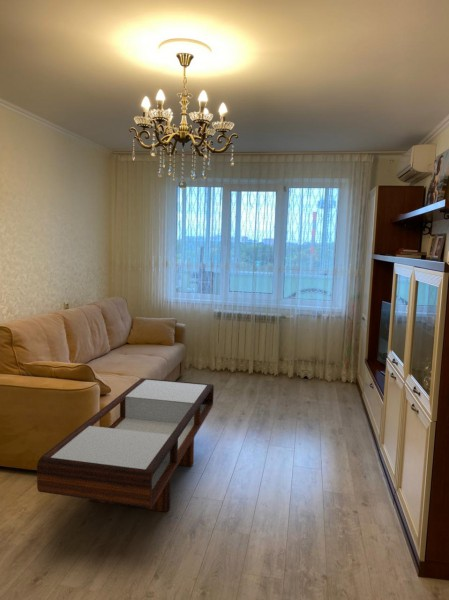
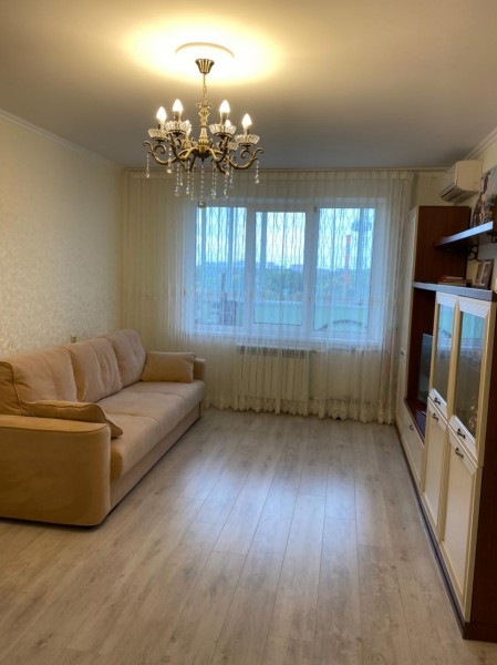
- coffee table [36,377,215,513]
